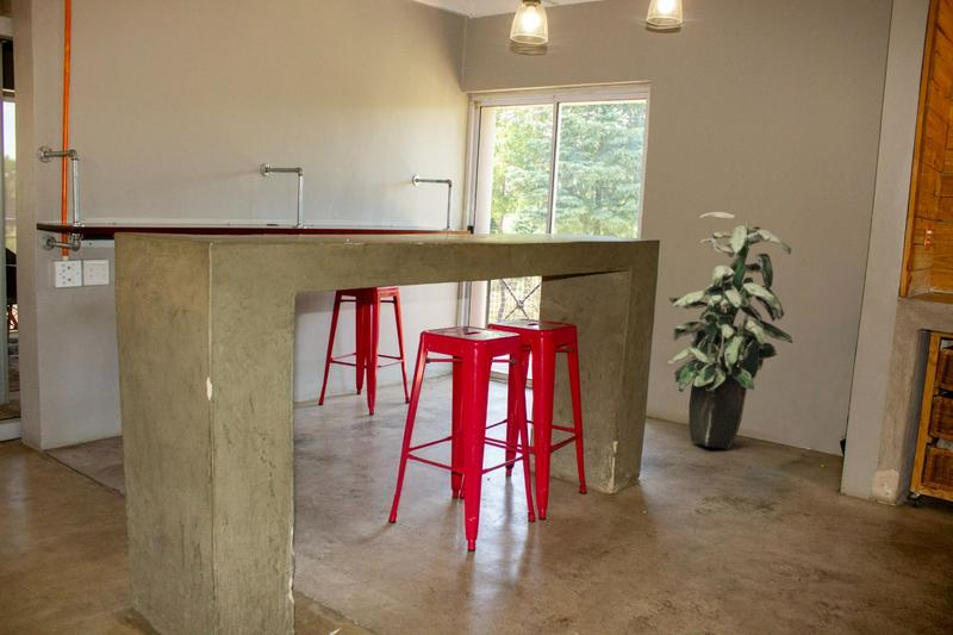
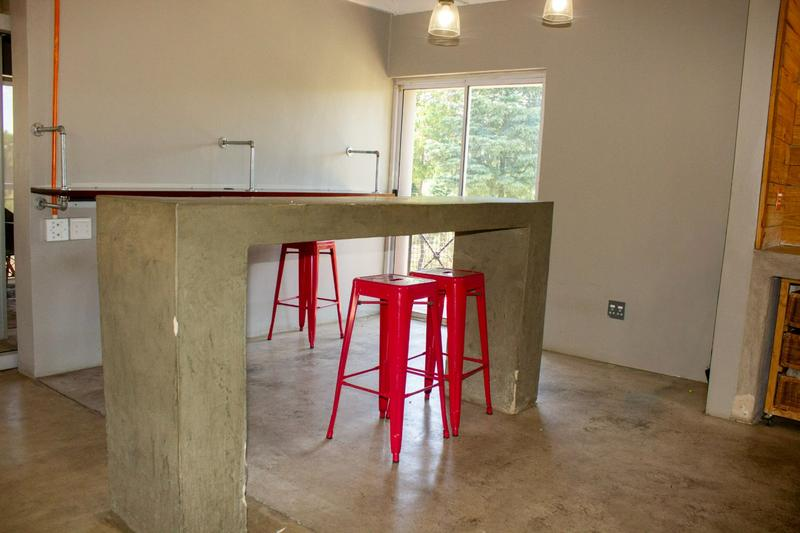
- indoor plant [666,211,795,450]
